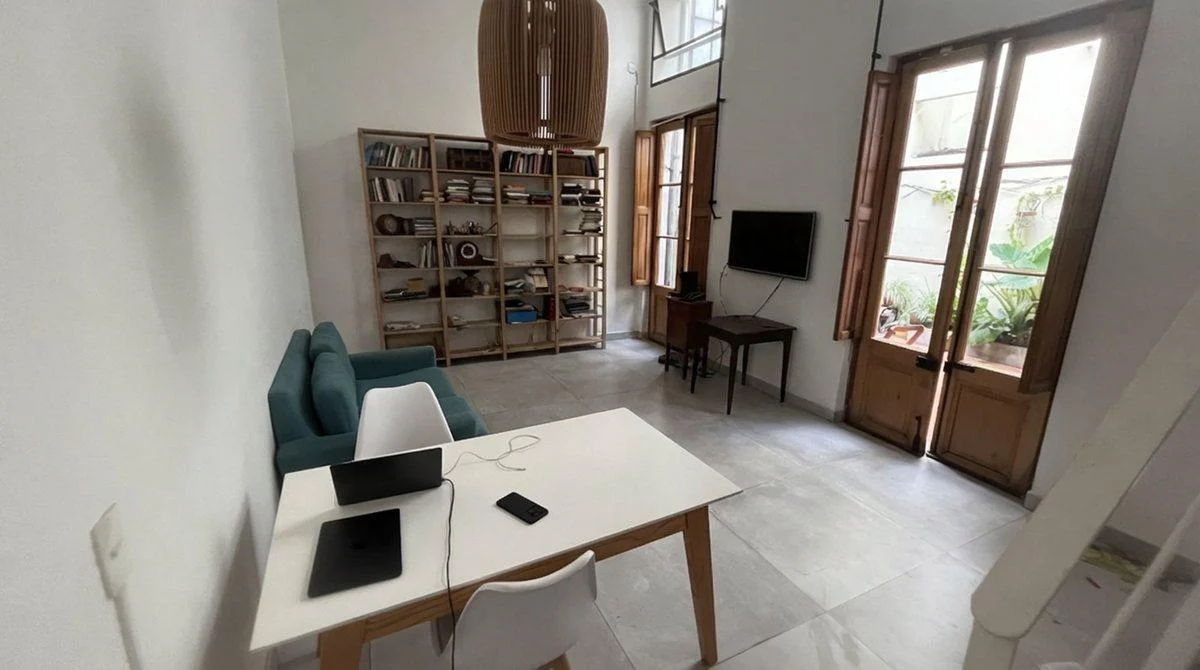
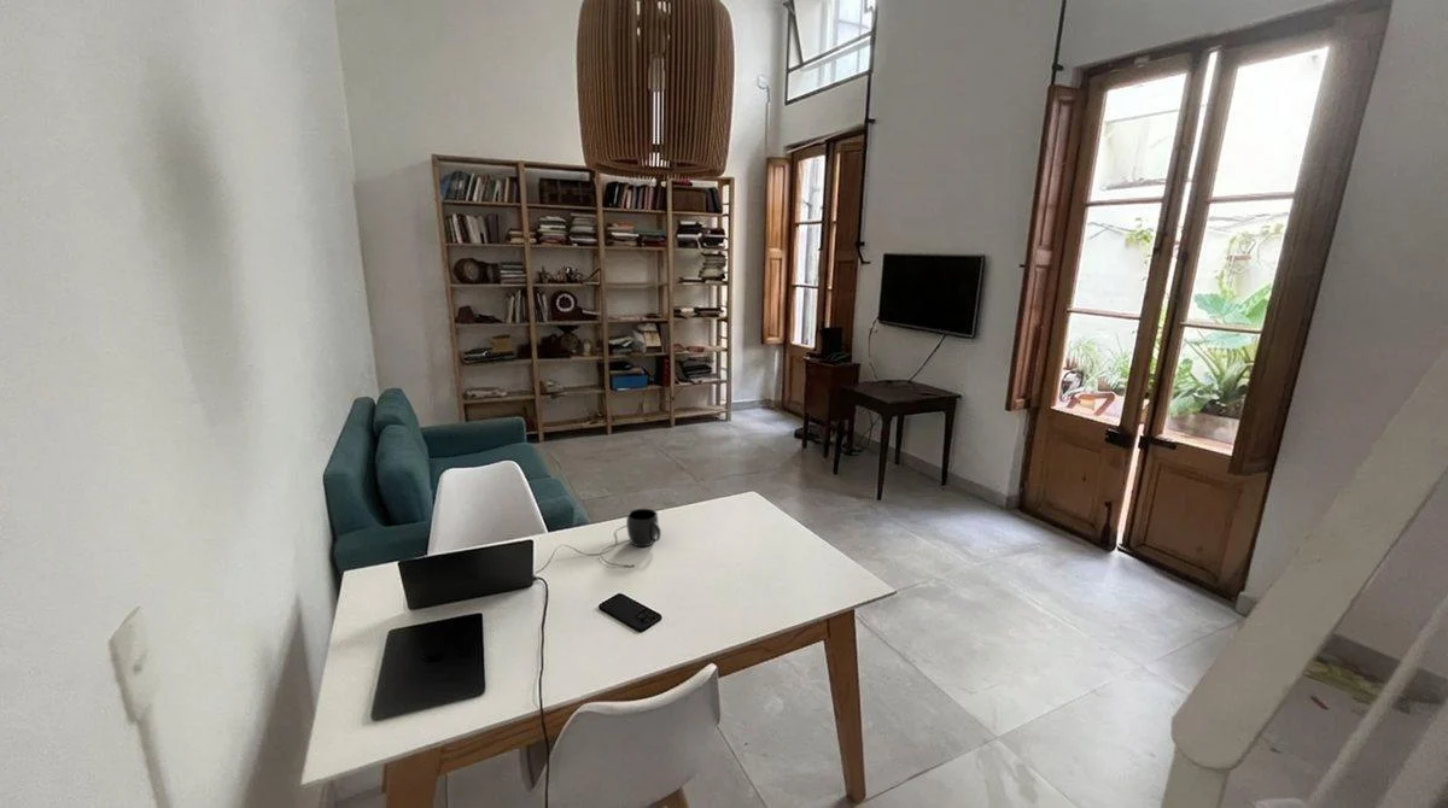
+ mug [625,508,662,548]
